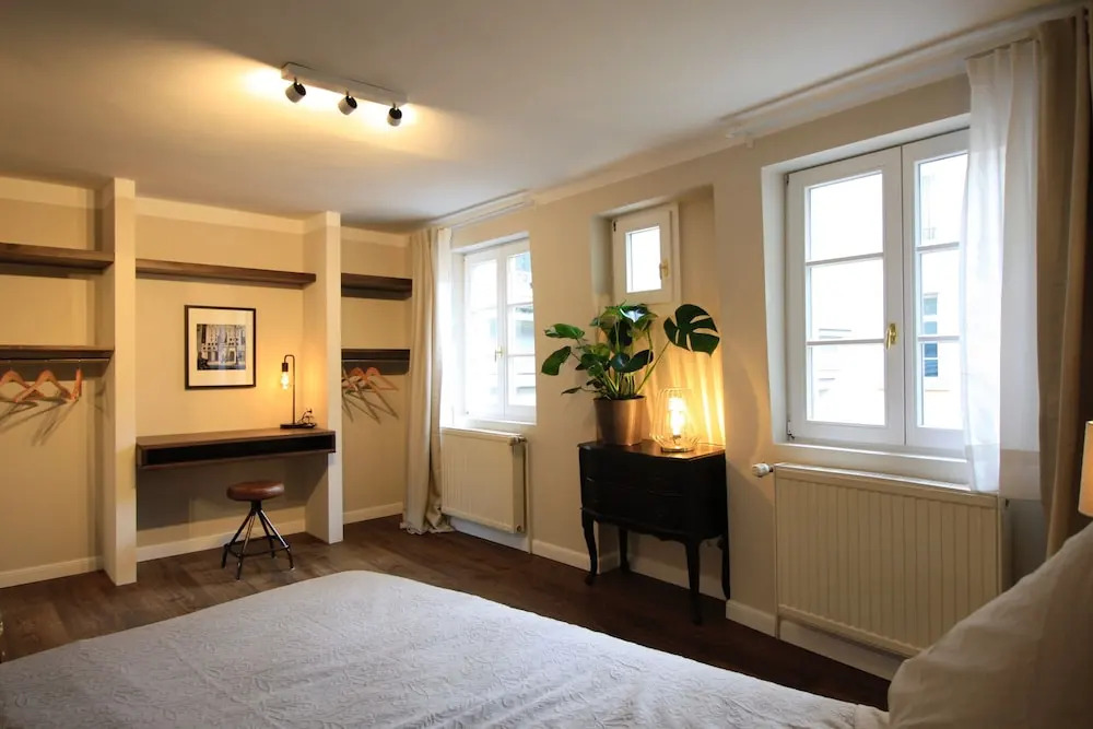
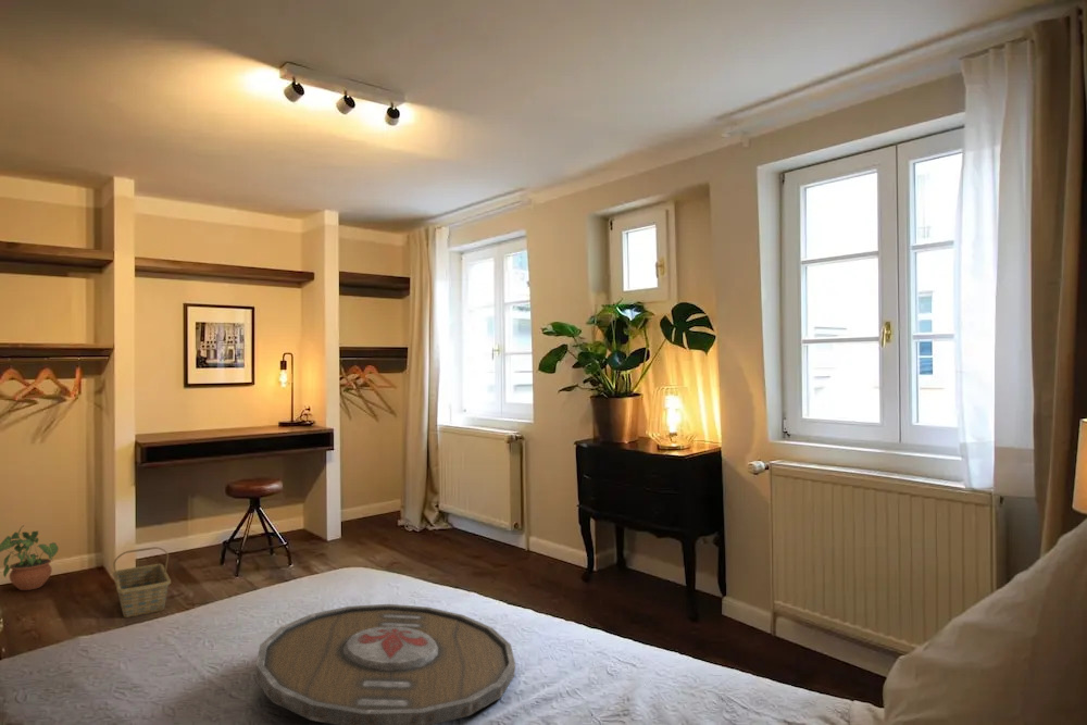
+ serving tray [253,603,516,725]
+ basket [112,546,172,618]
+ potted plant [0,525,60,591]
